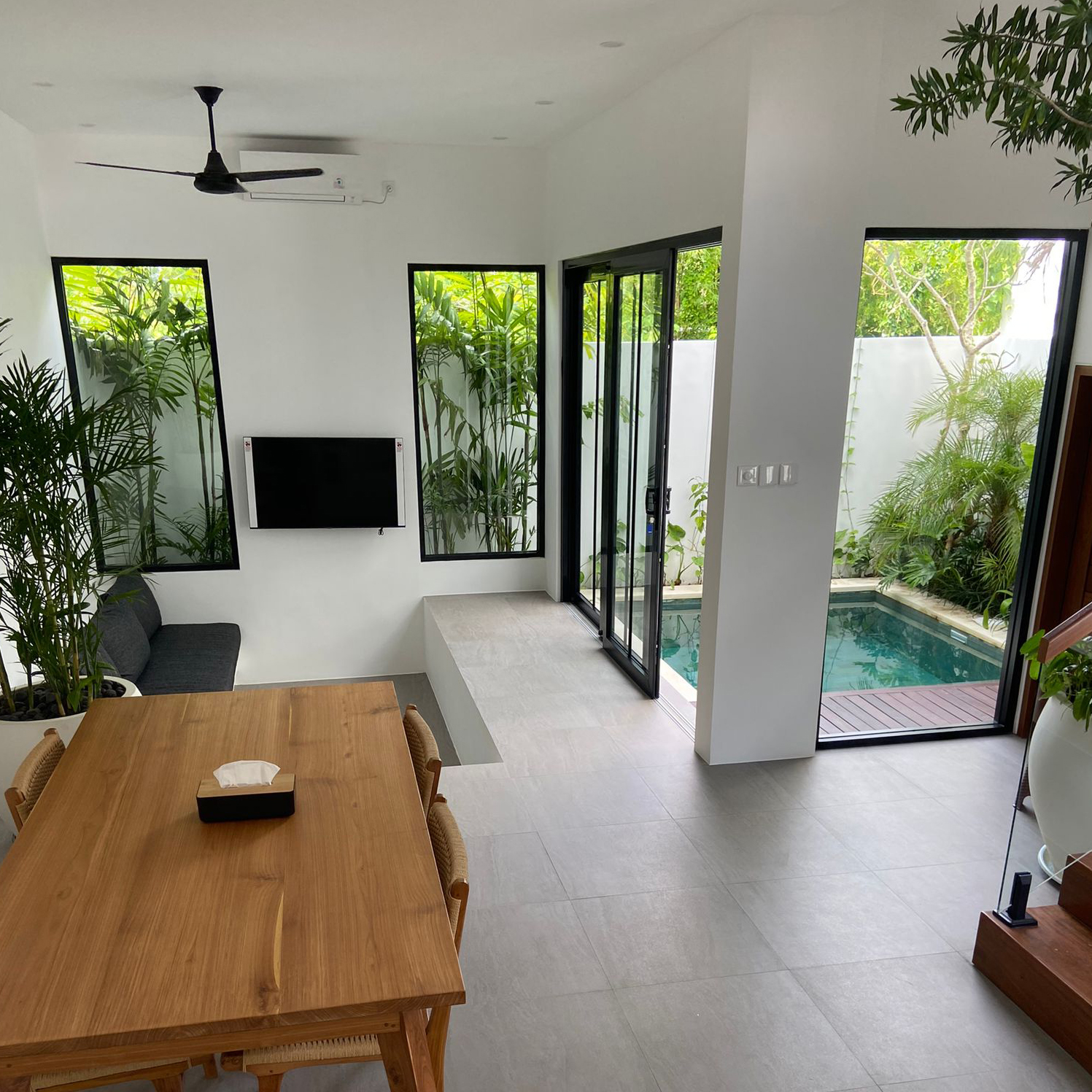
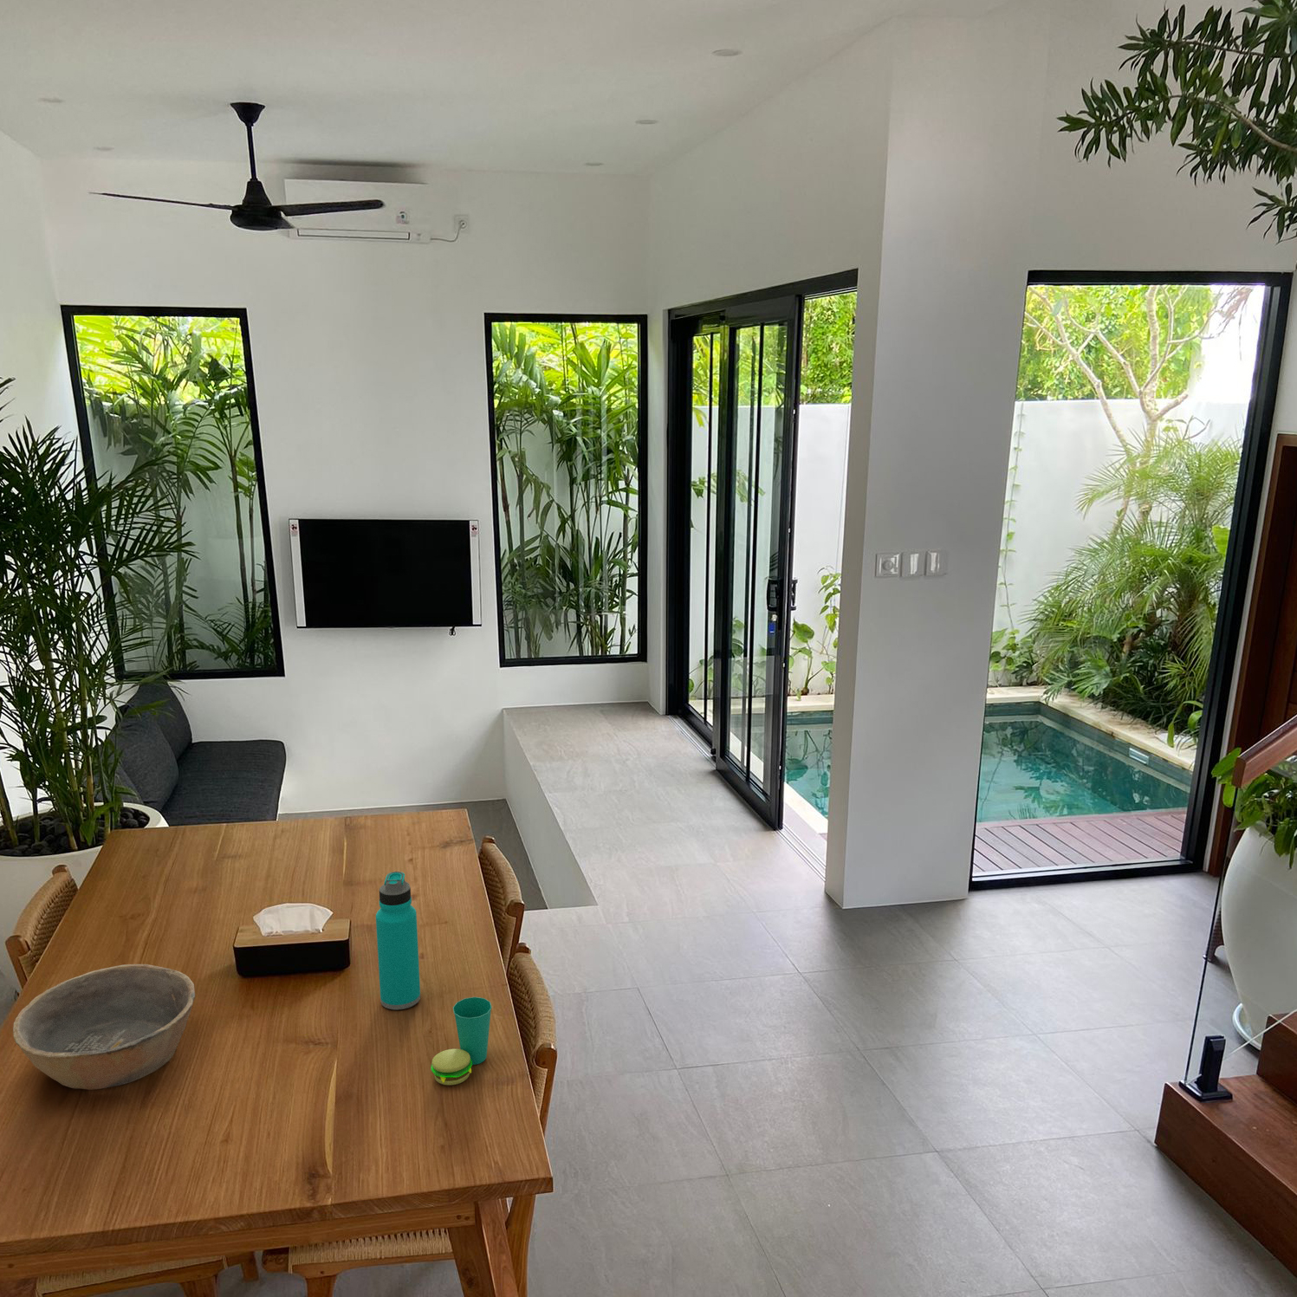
+ bowl [12,963,196,1090]
+ water bottle [375,871,422,1011]
+ cup [430,997,493,1086]
